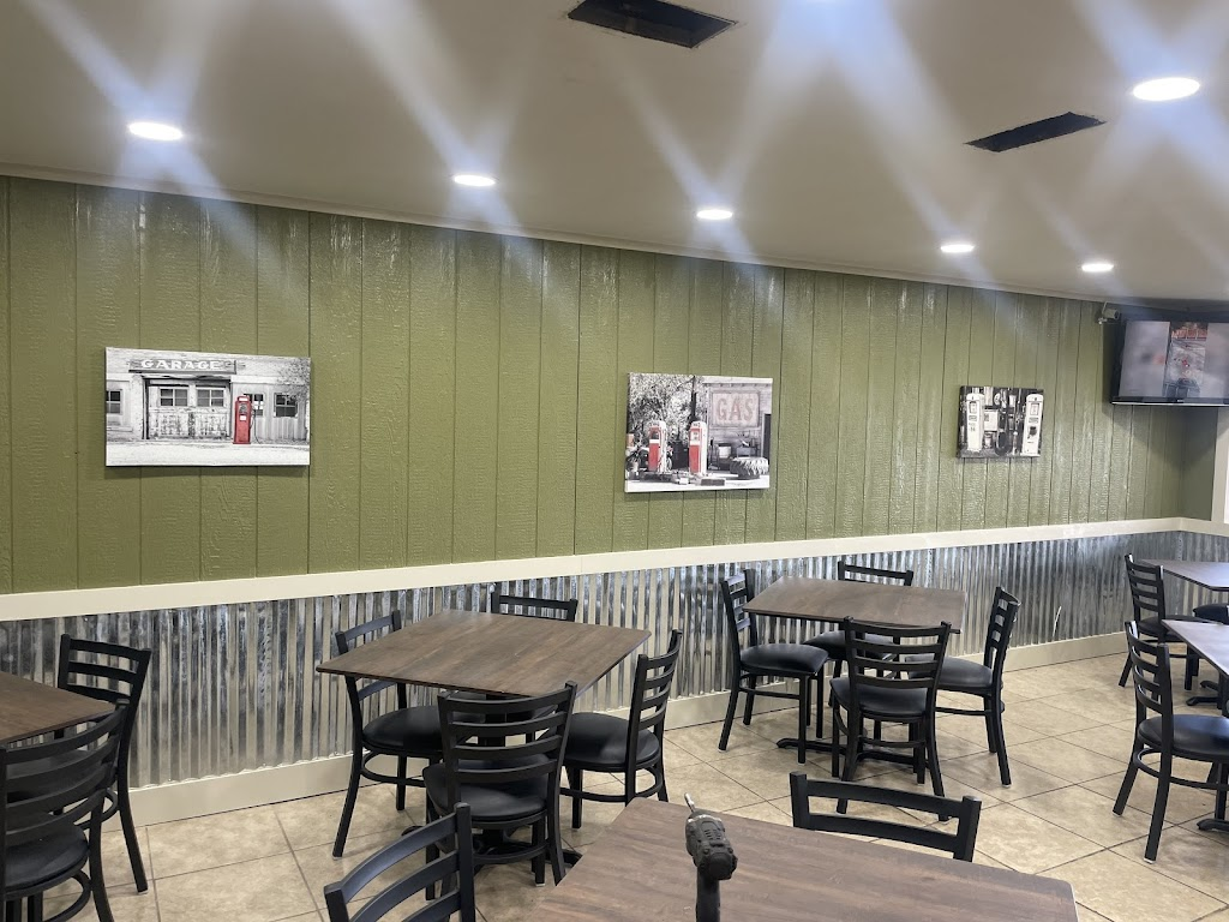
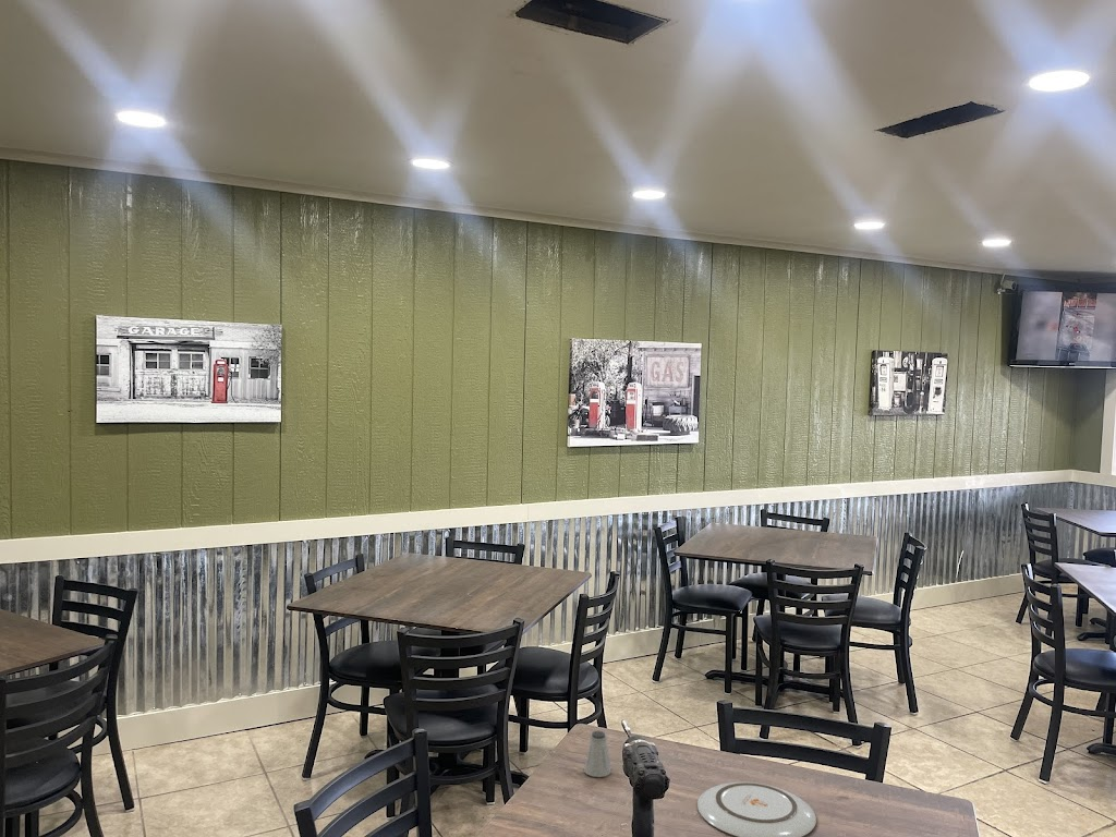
+ saltshaker [583,730,612,778]
+ plate [696,781,817,837]
